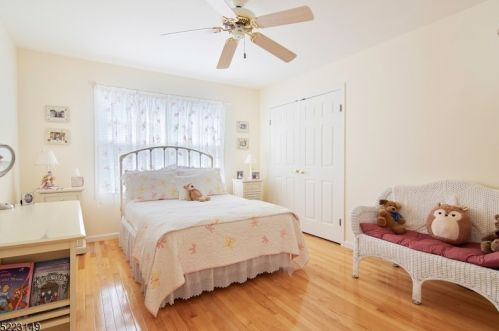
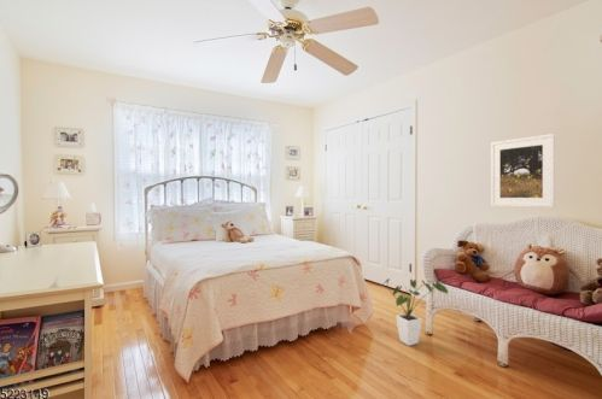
+ house plant [379,277,449,347]
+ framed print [490,133,556,209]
